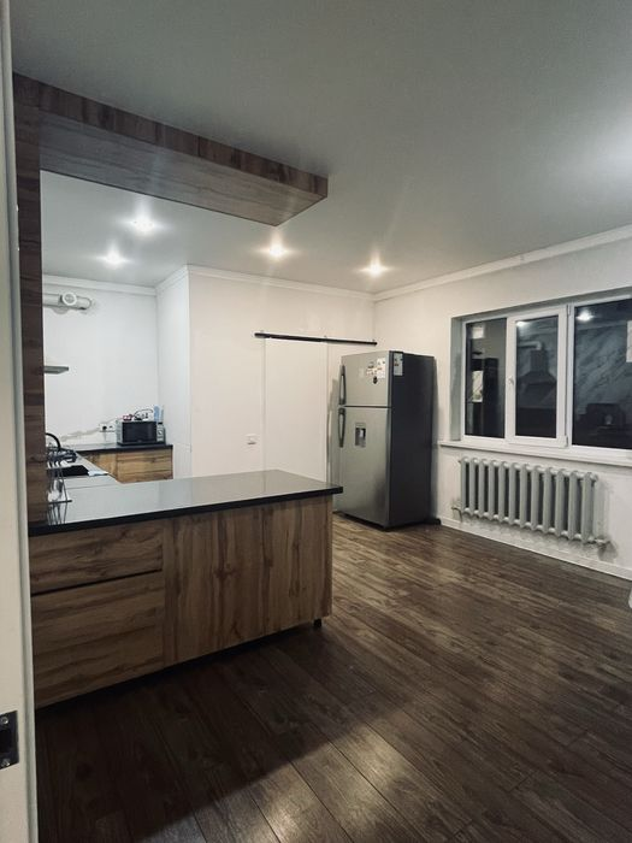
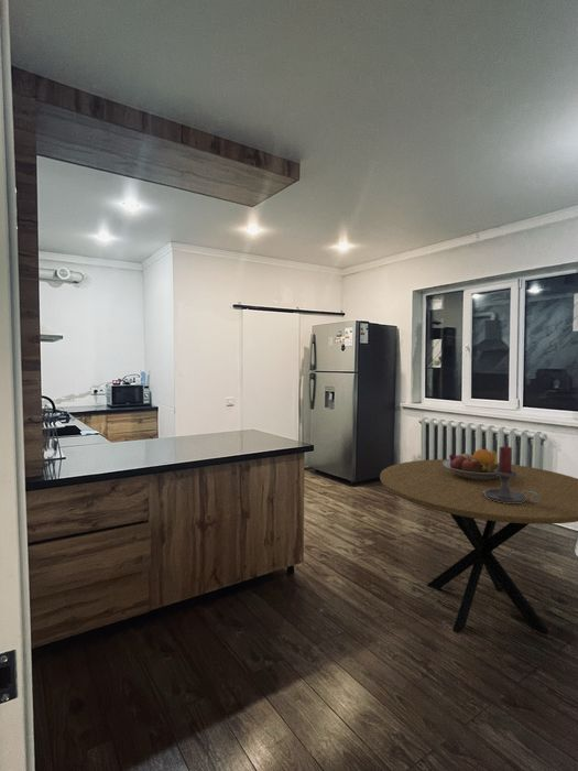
+ candle holder [483,446,539,503]
+ fruit bowl [443,447,499,480]
+ dining table [379,458,578,634]
